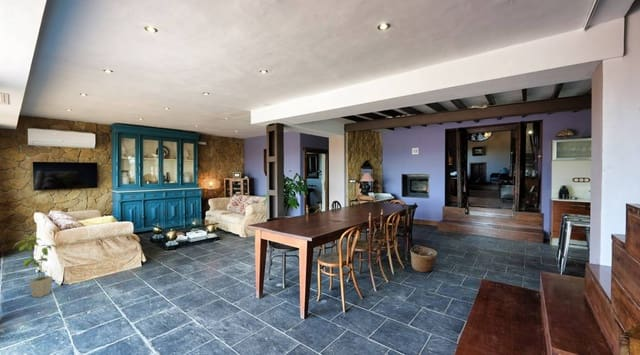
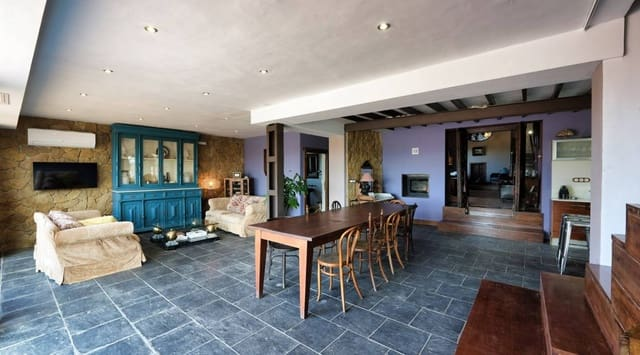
- house plant [12,236,59,298]
- basket [409,244,438,273]
